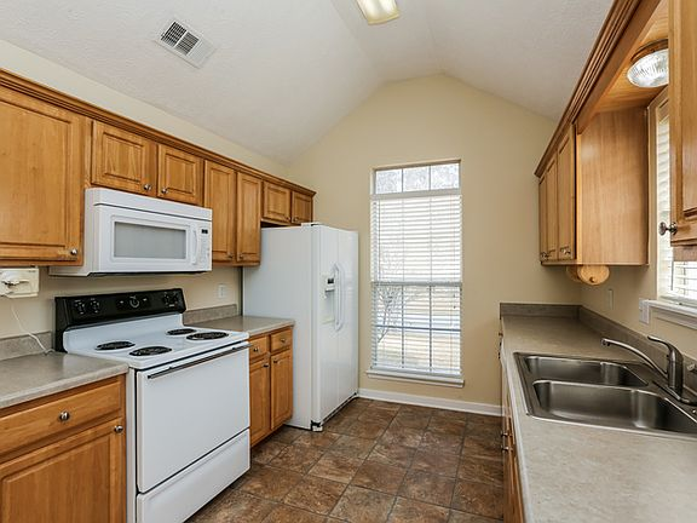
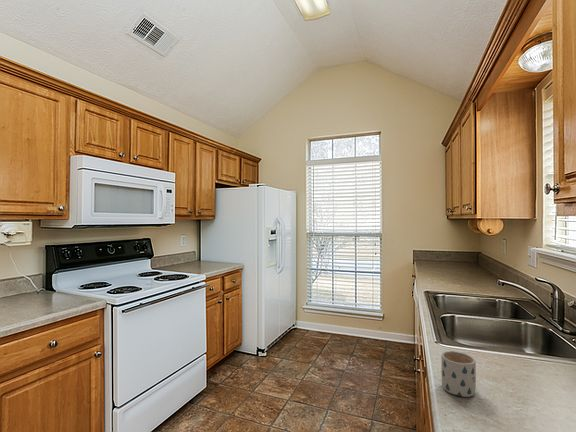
+ mug [440,350,477,398]
